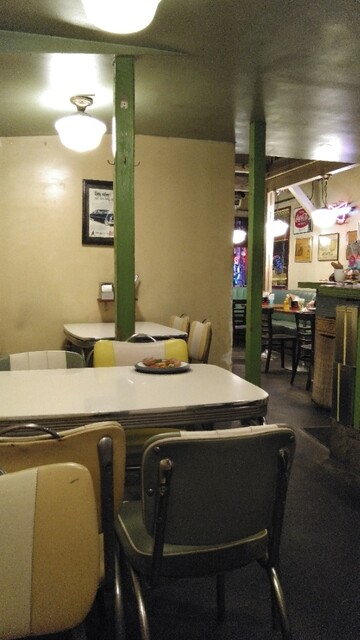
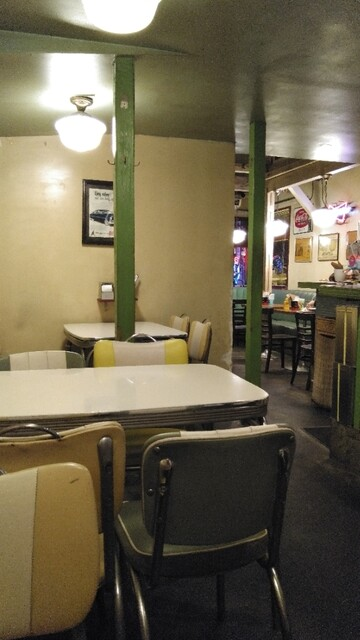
- plate [133,356,192,375]
